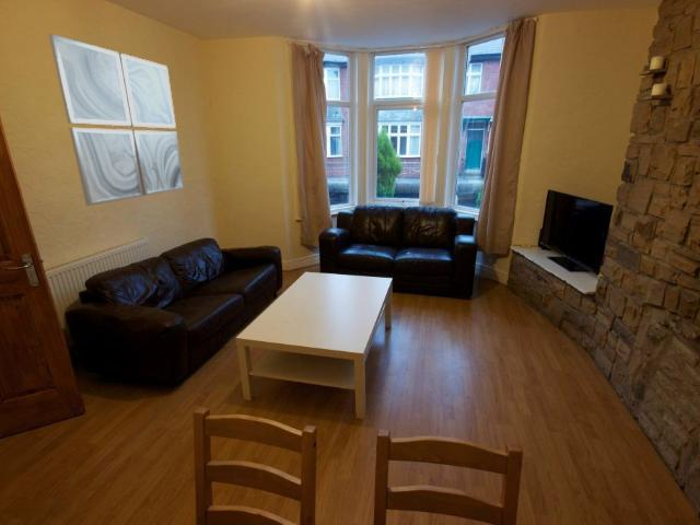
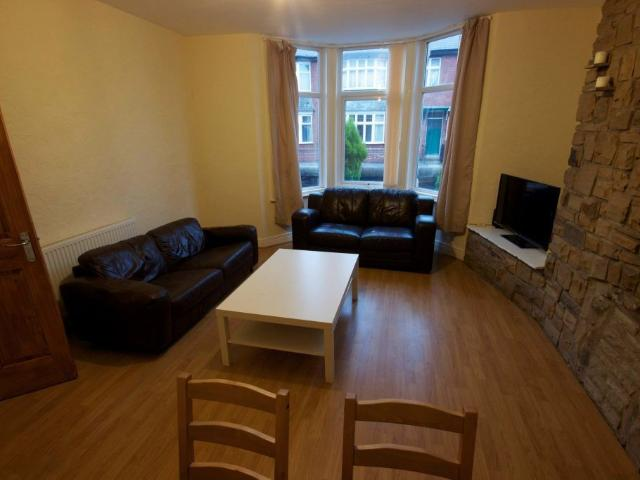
- wall art [47,33,186,207]
